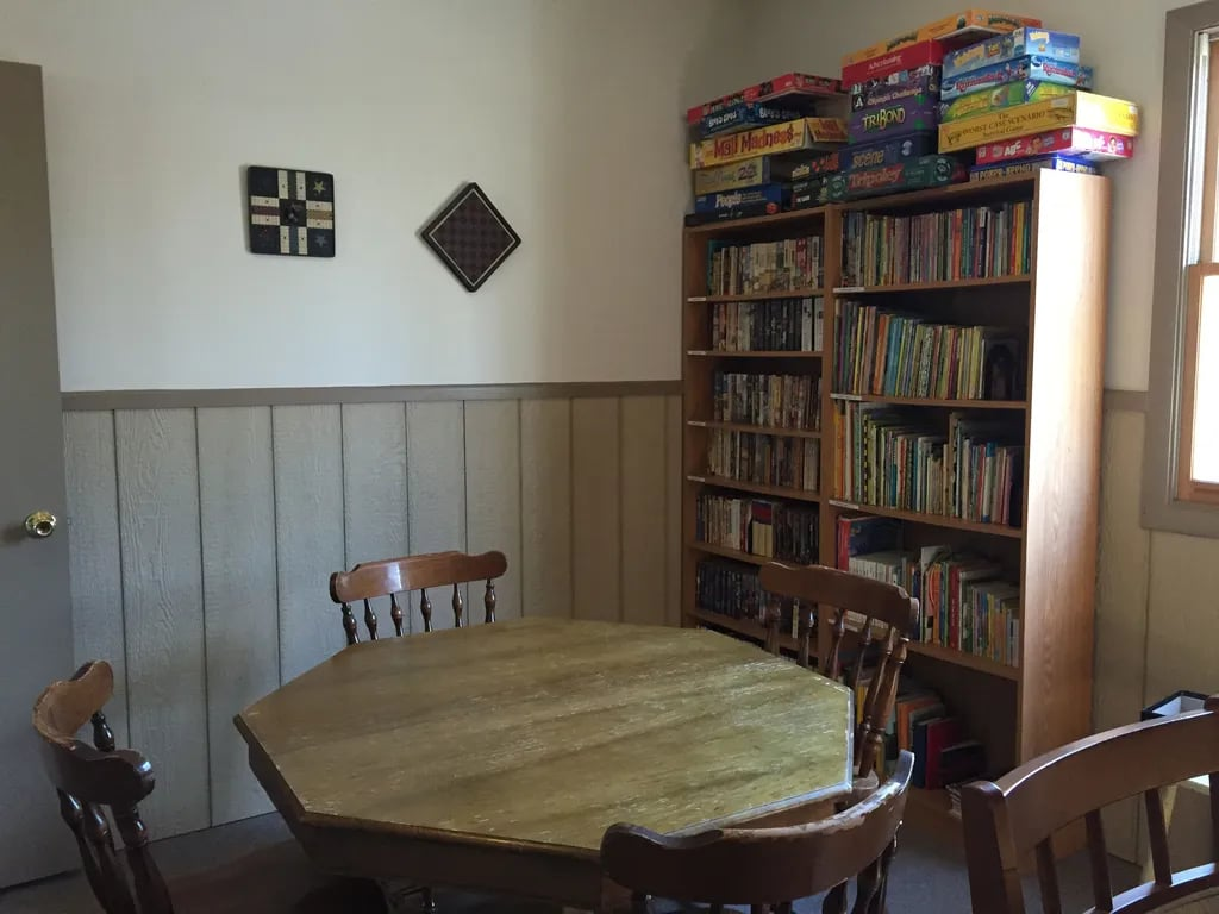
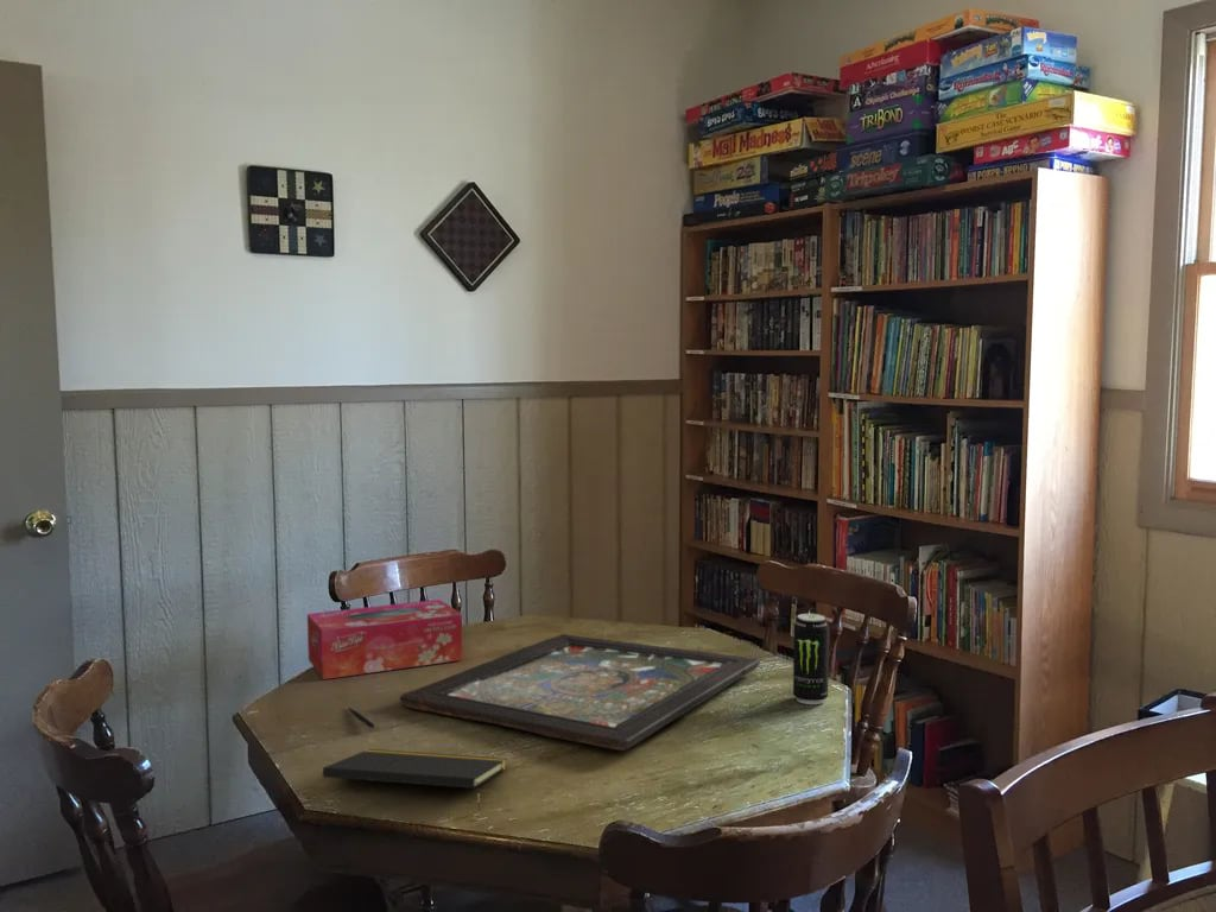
+ pen [347,707,375,729]
+ board game [399,633,762,752]
+ beverage can [792,613,830,705]
+ notepad [322,748,508,811]
+ tissue box [306,598,463,680]
